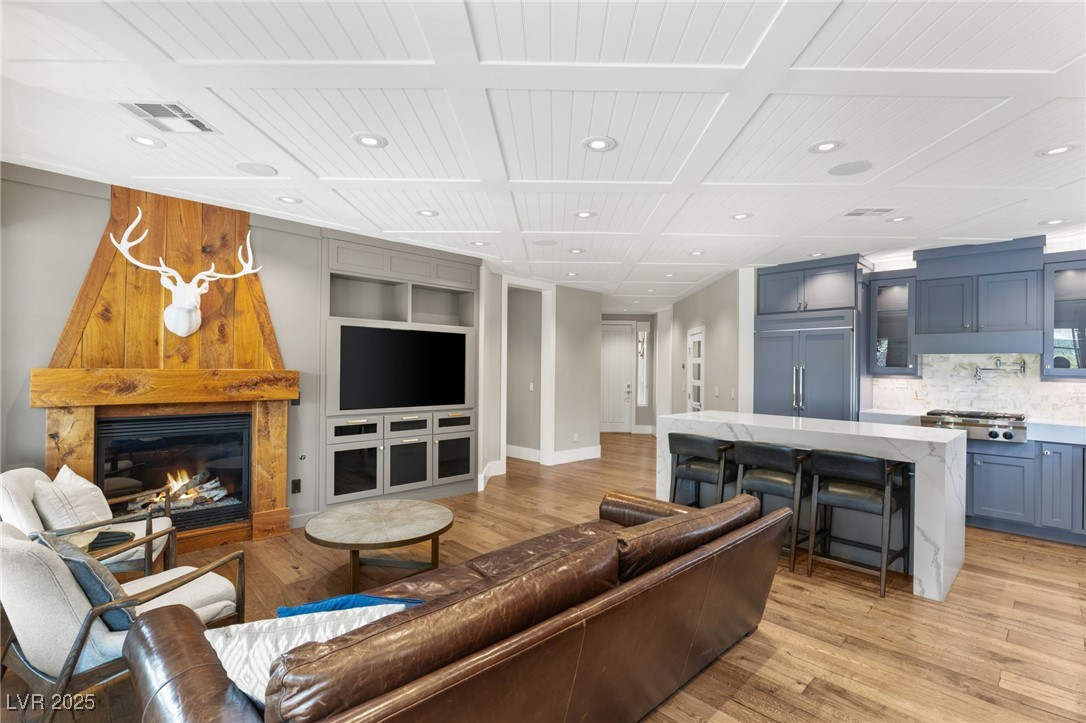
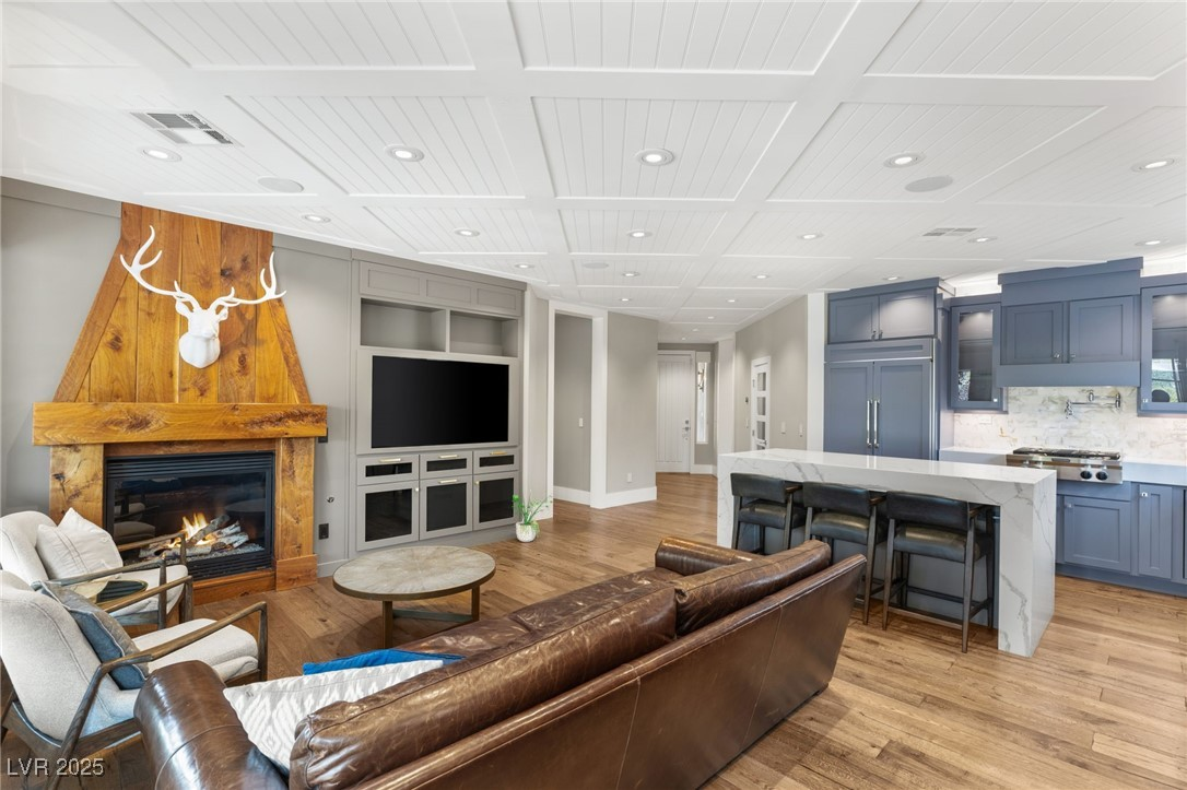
+ potted plant [510,484,554,543]
